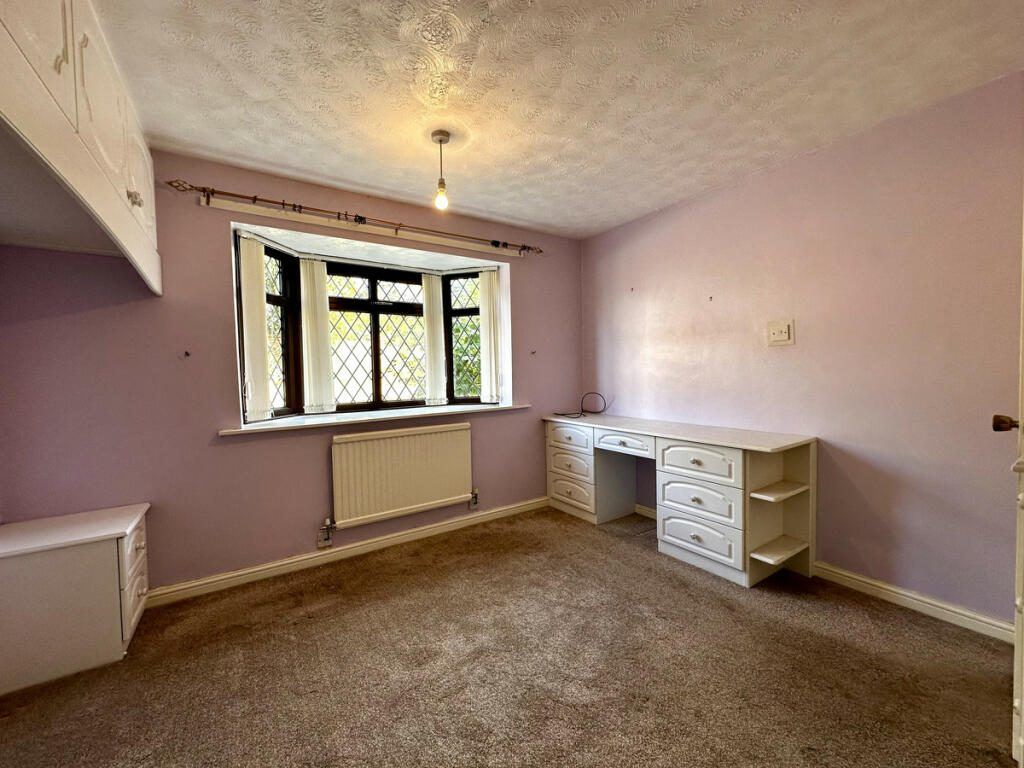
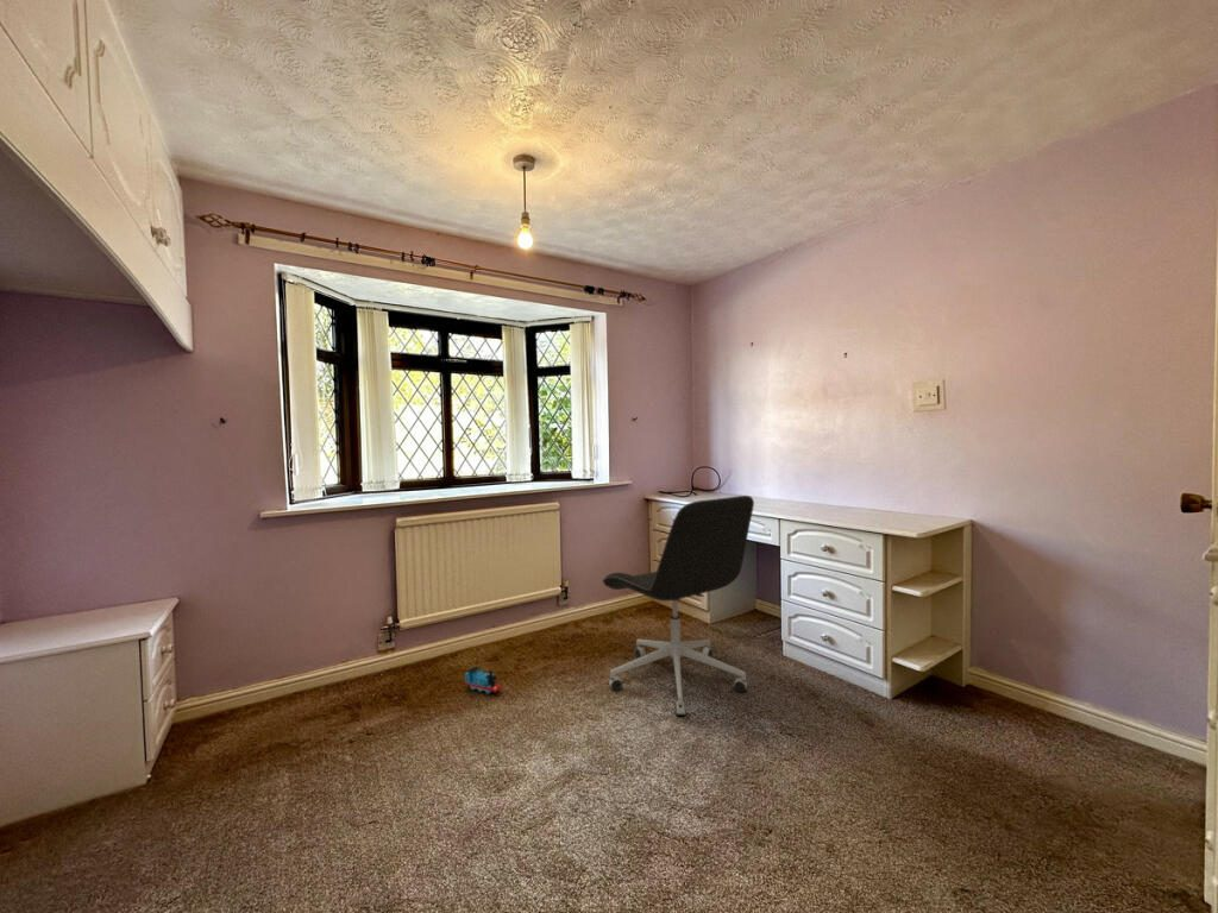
+ office chair [602,495,755,717]
+ toy train [464,666,503,695]
